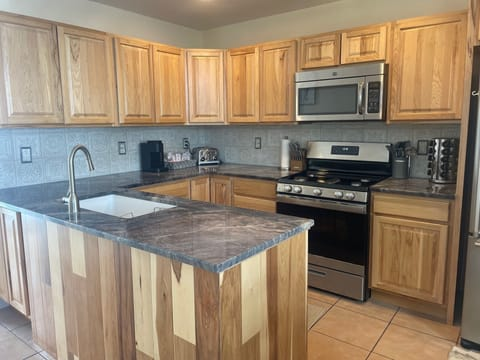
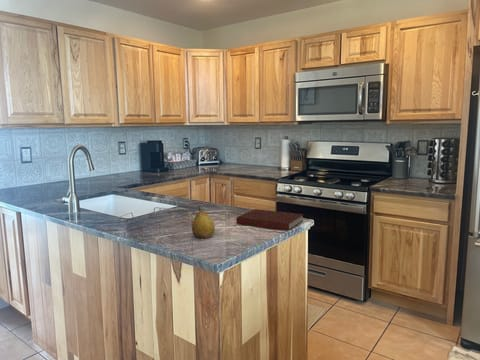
+ fruit [191,205,216,239]
+ notebook [236,208,305,232]
